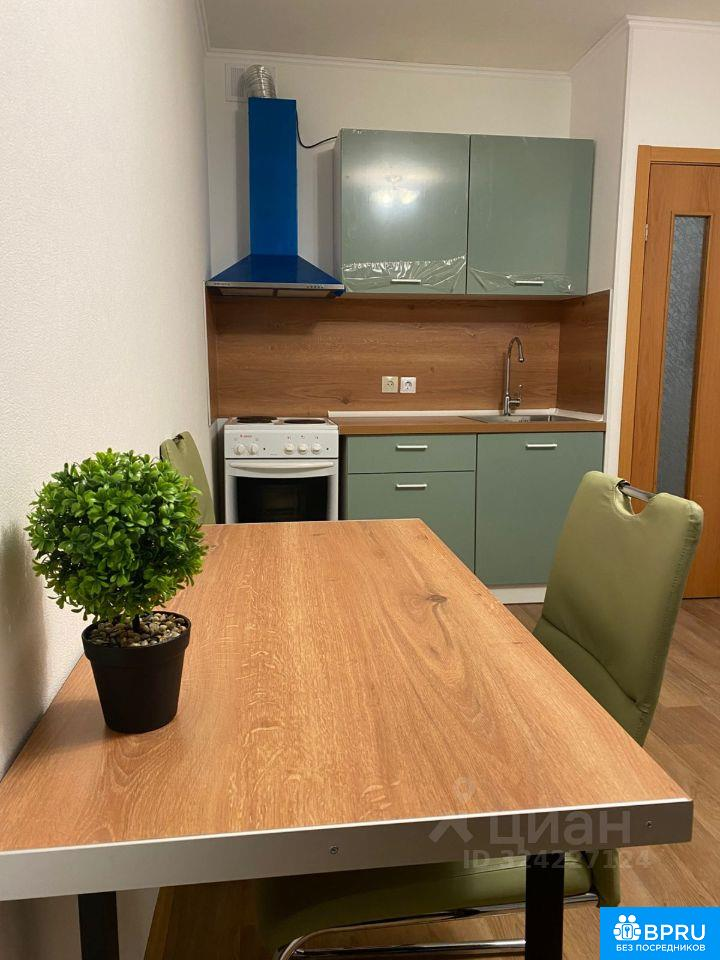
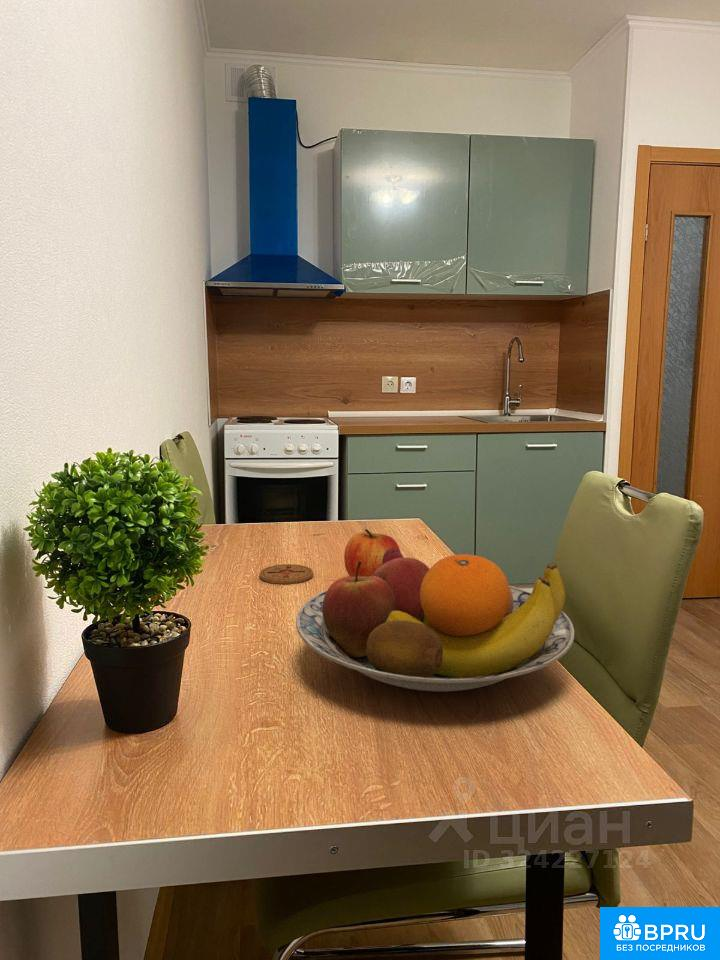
+ fruit bowl [295,548,575,693]
+ apple [343,528,401,577]
+ coaster [258,563,314,585]
